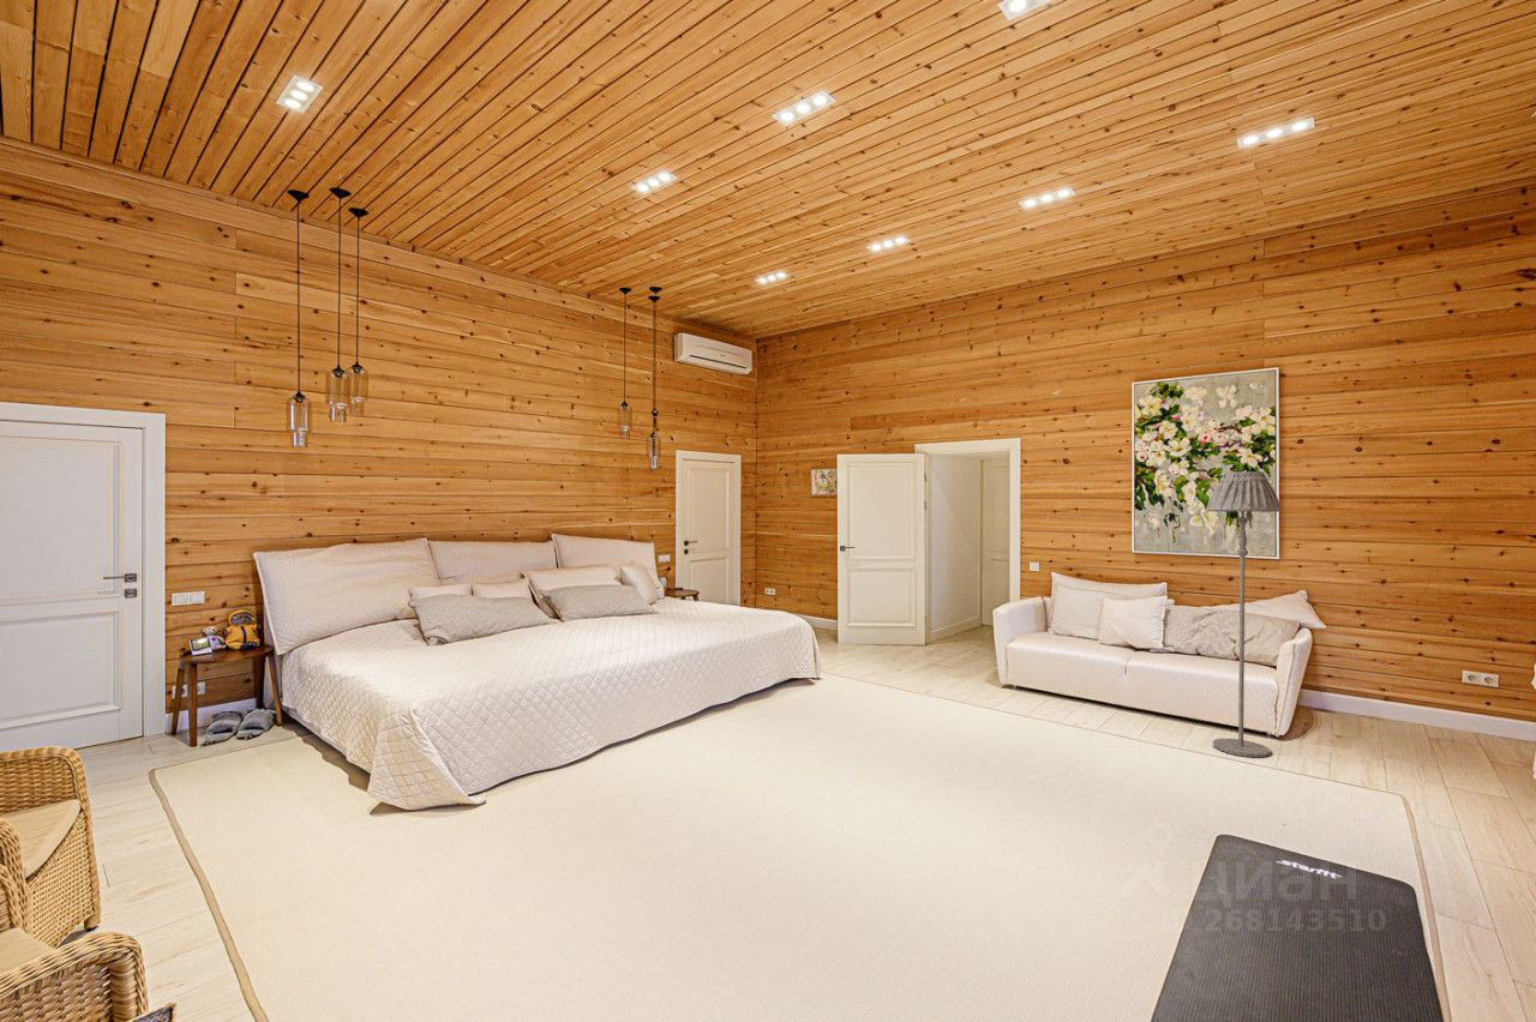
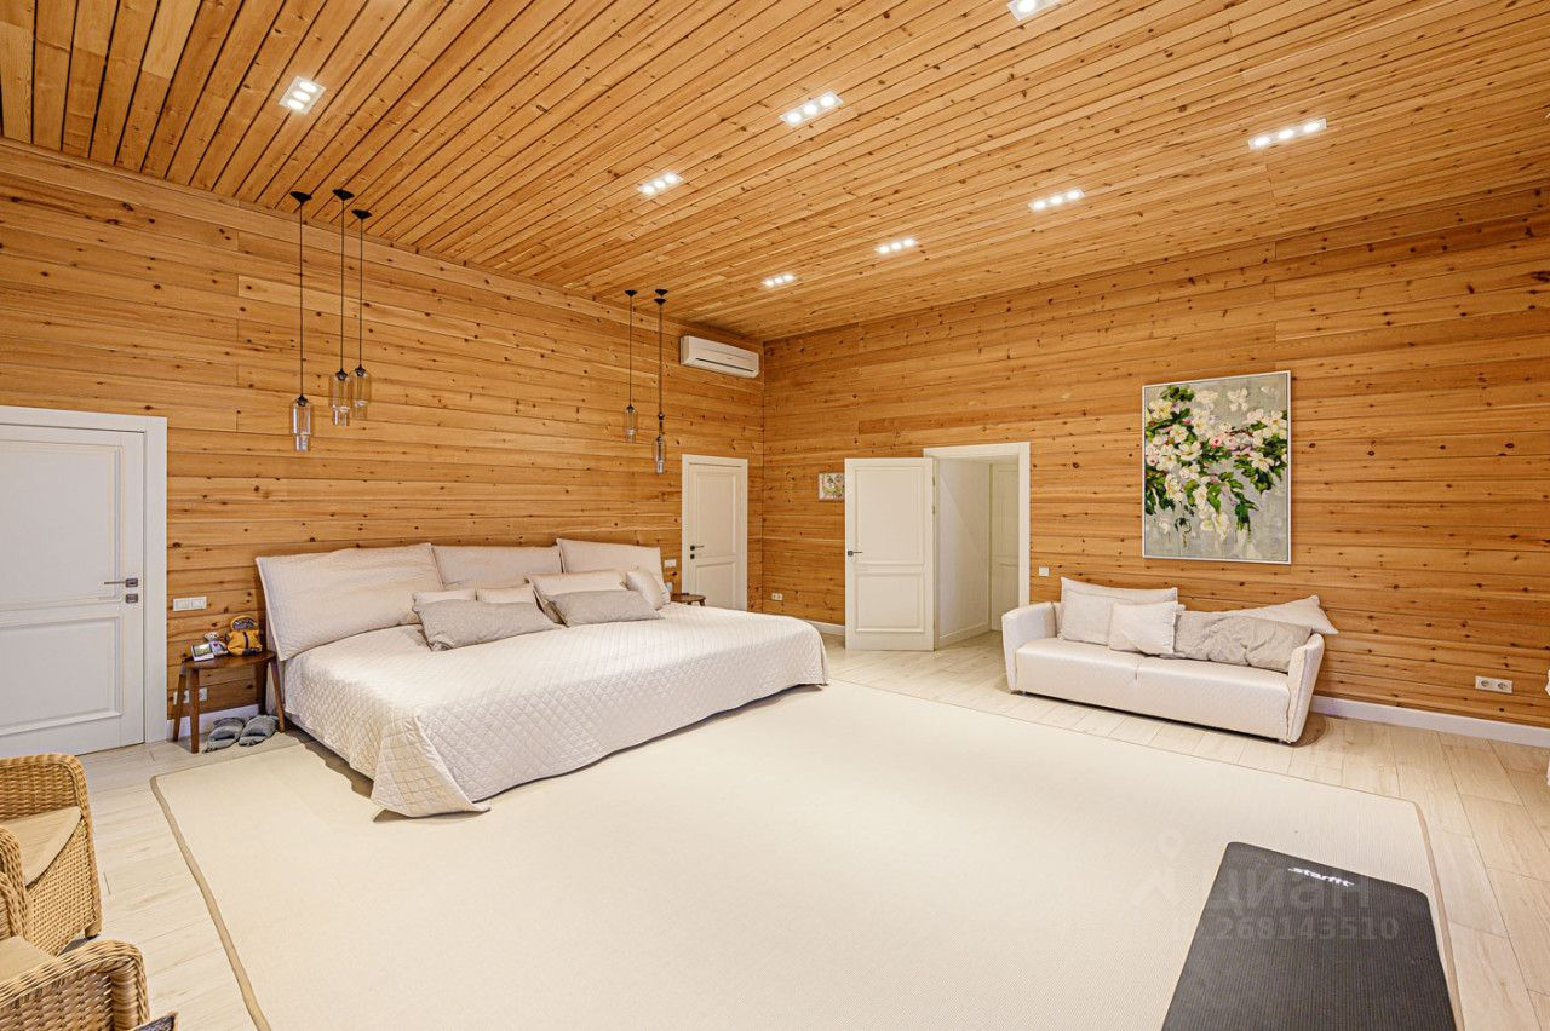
- floor lamp [1206,470,1283,758]
